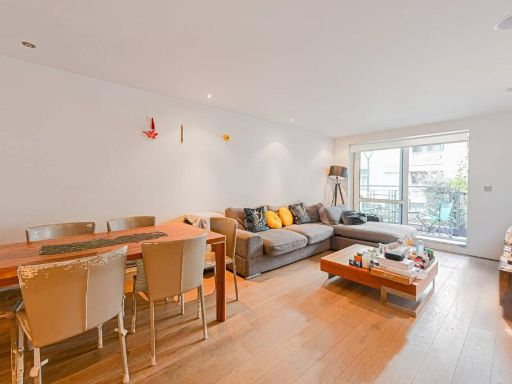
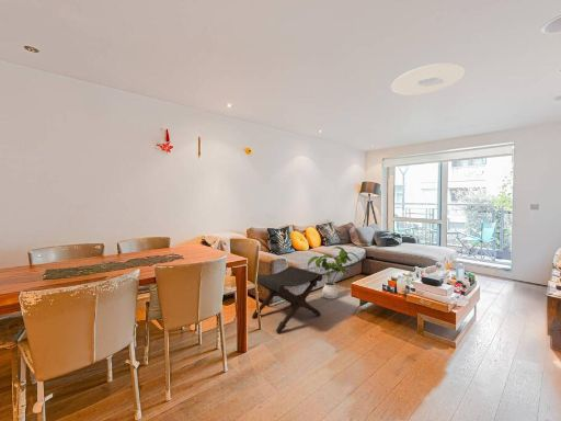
+ house plant [307,246,362,300]
+ ceiling light [390,62,466,96]
+ footstool [251,265,323,334]
